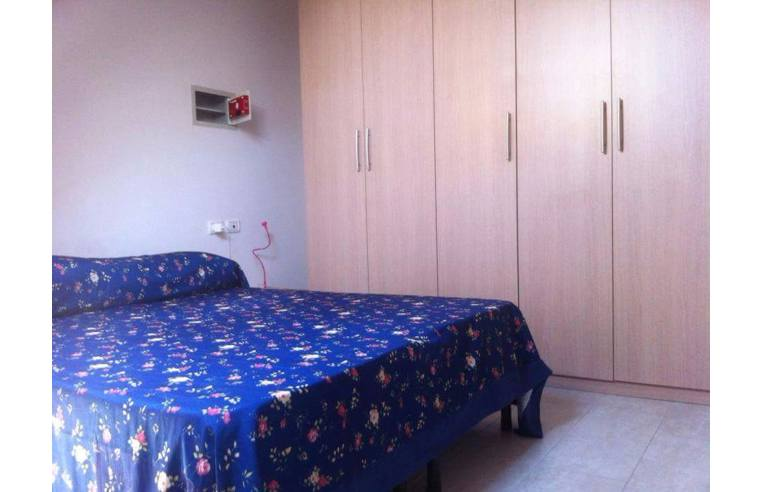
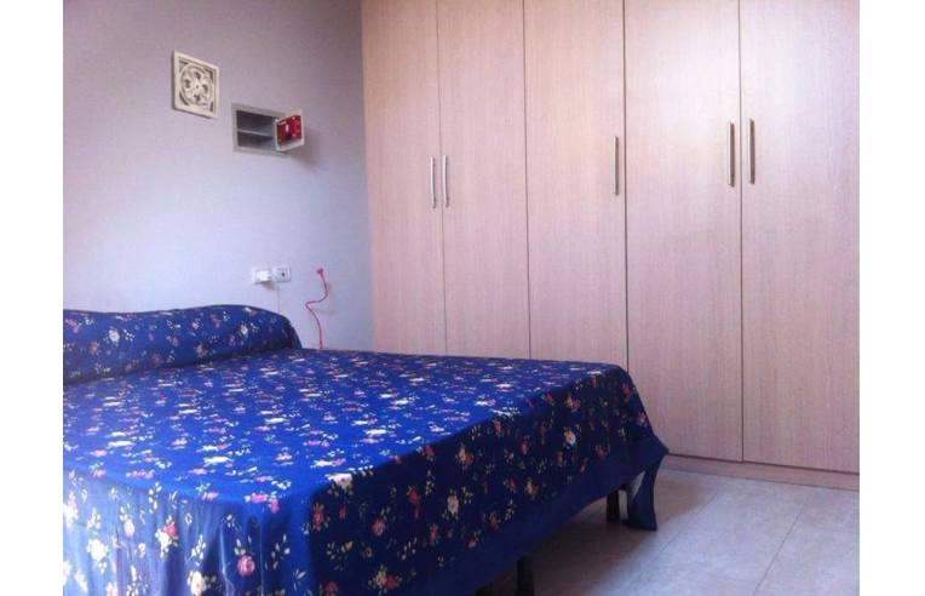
+ wall ornament [170,50,220,121]
